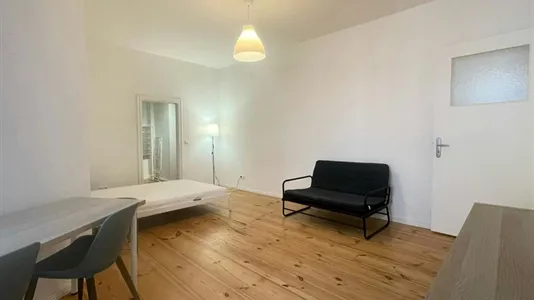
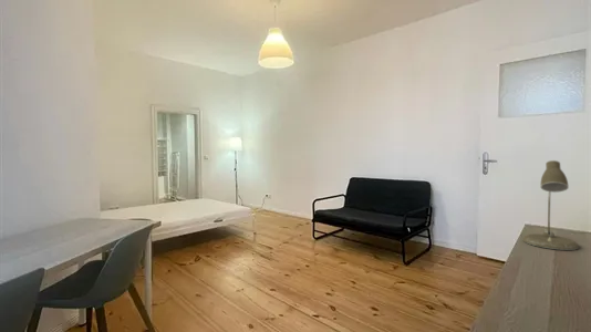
+ desk lamp [522,159,580,251]
